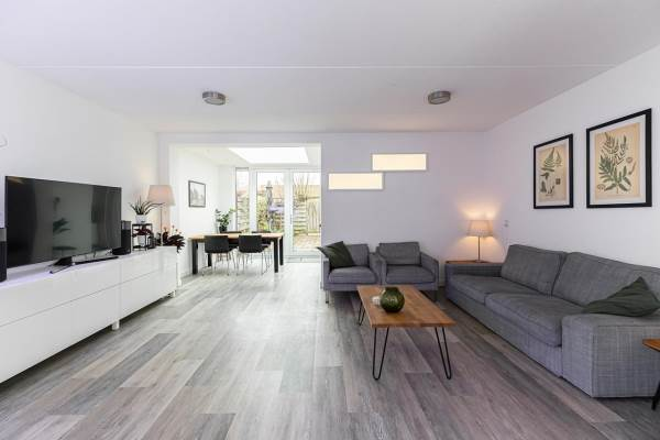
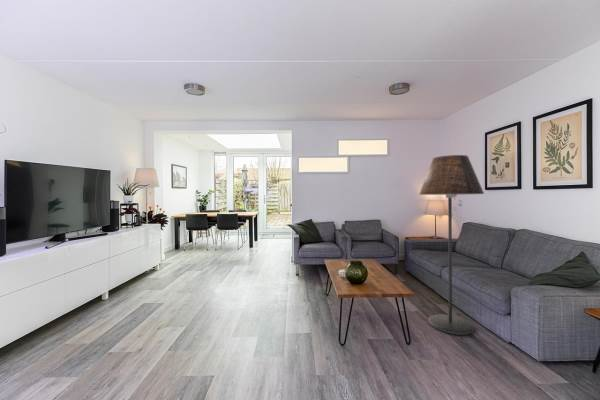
+ floor lamp [418,154,485,336]
